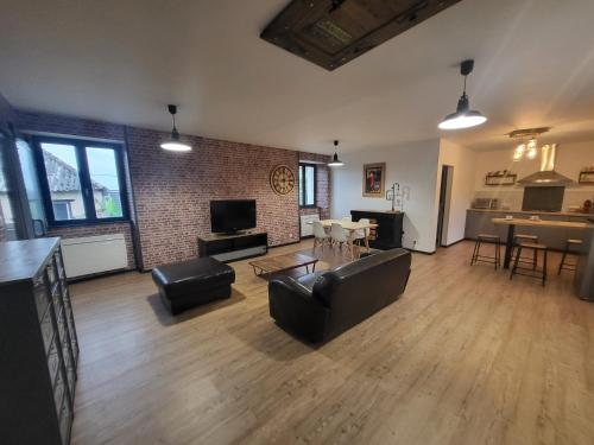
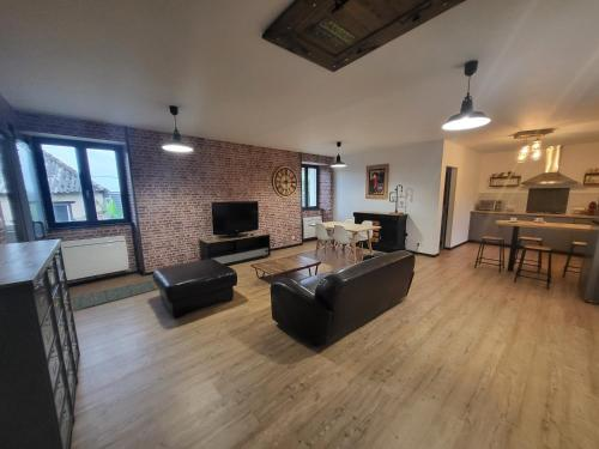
+ rug [69,278,159,313]
